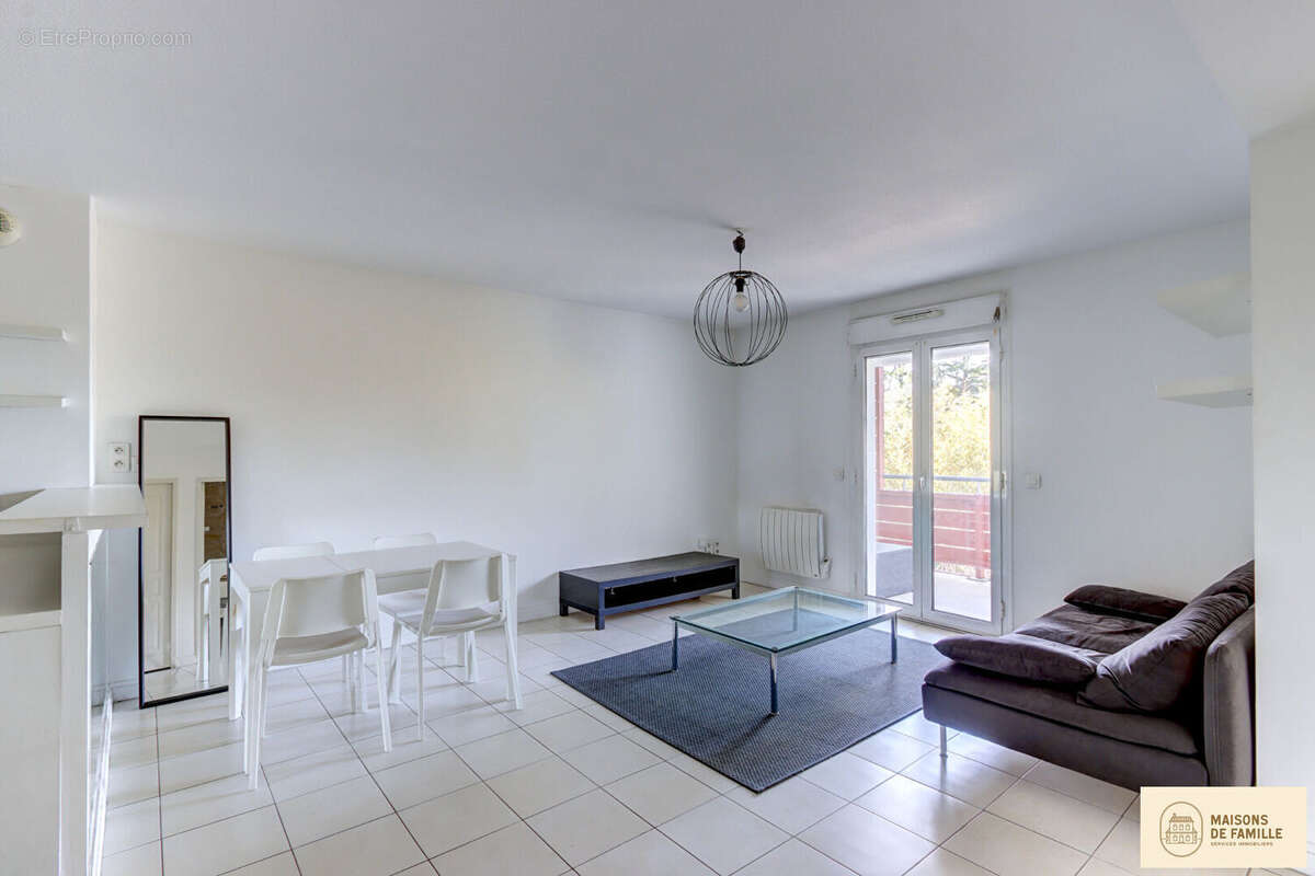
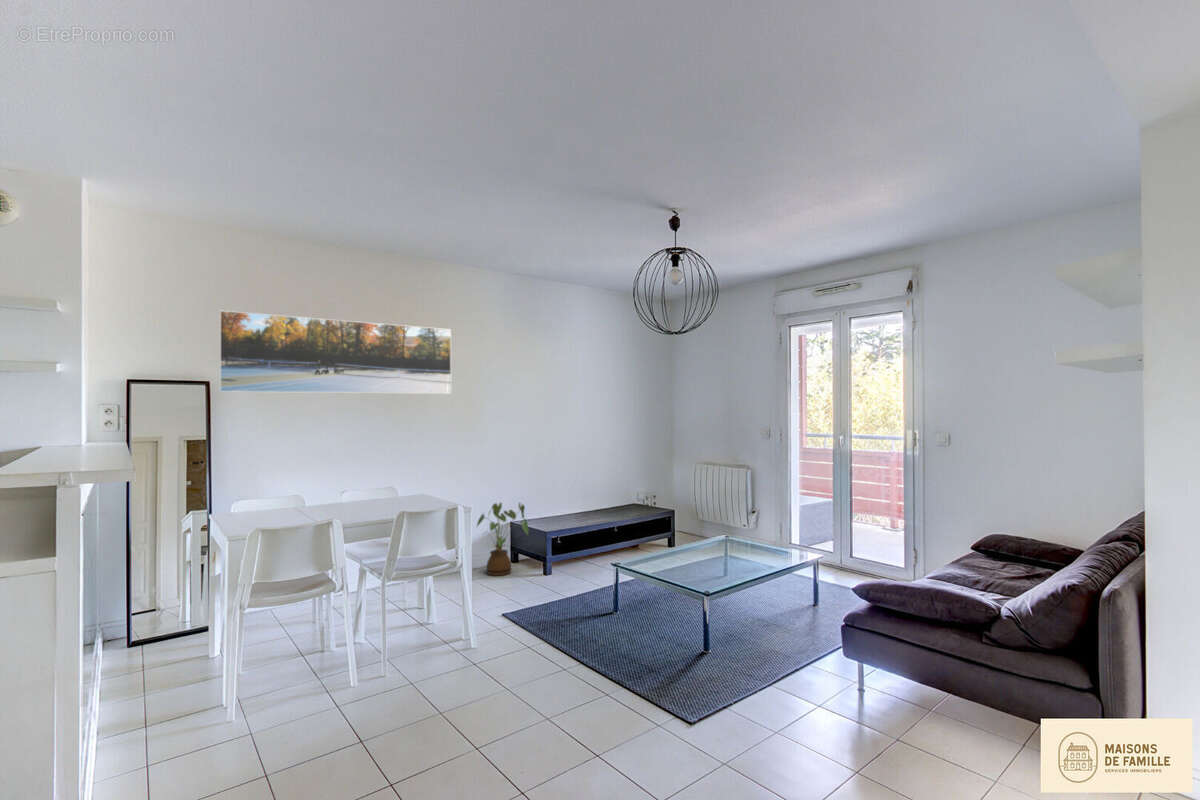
+ house plant [476,501,529,577]
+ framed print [218,309,452,395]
